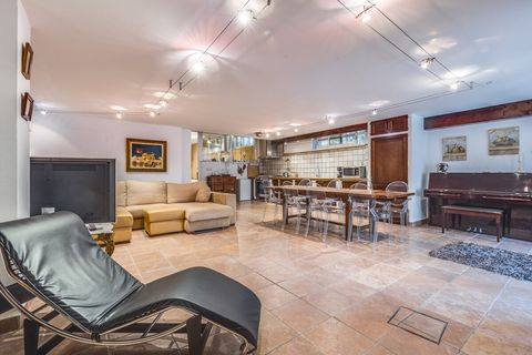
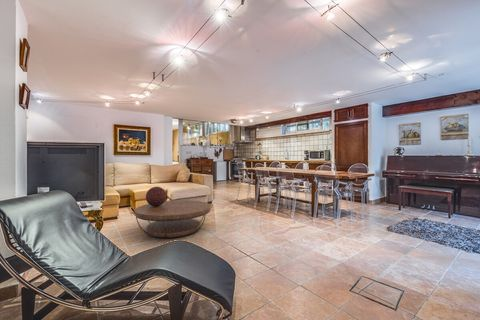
+ coffee table [134,199,212,239]
+ decorative sphere [145,186,167,206]
